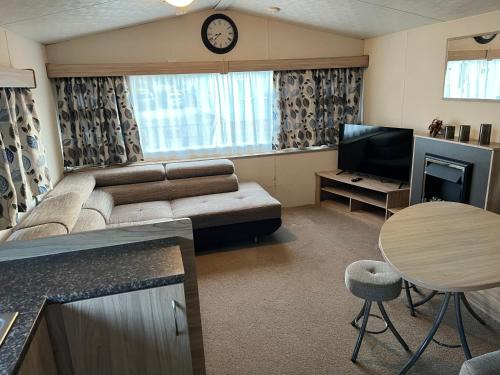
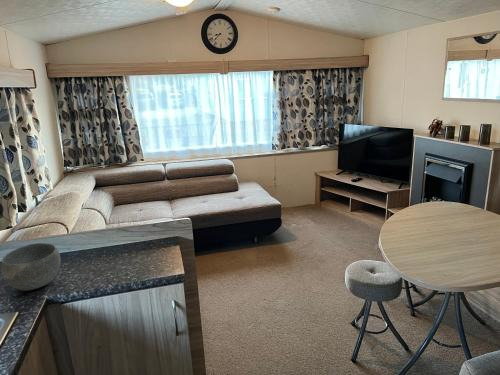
+ bowl [0,242,62,291]
